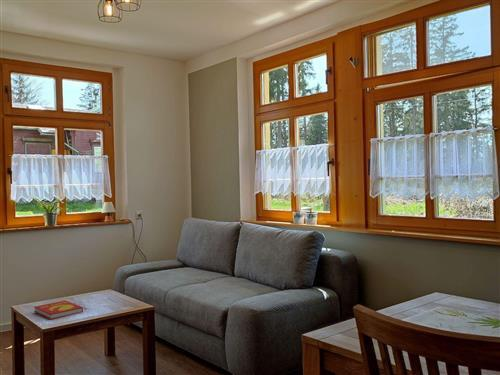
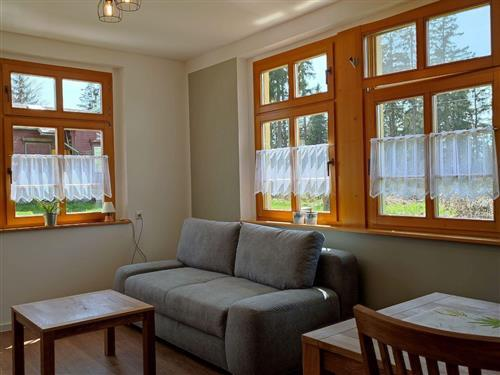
- book [33,299,84,320]
